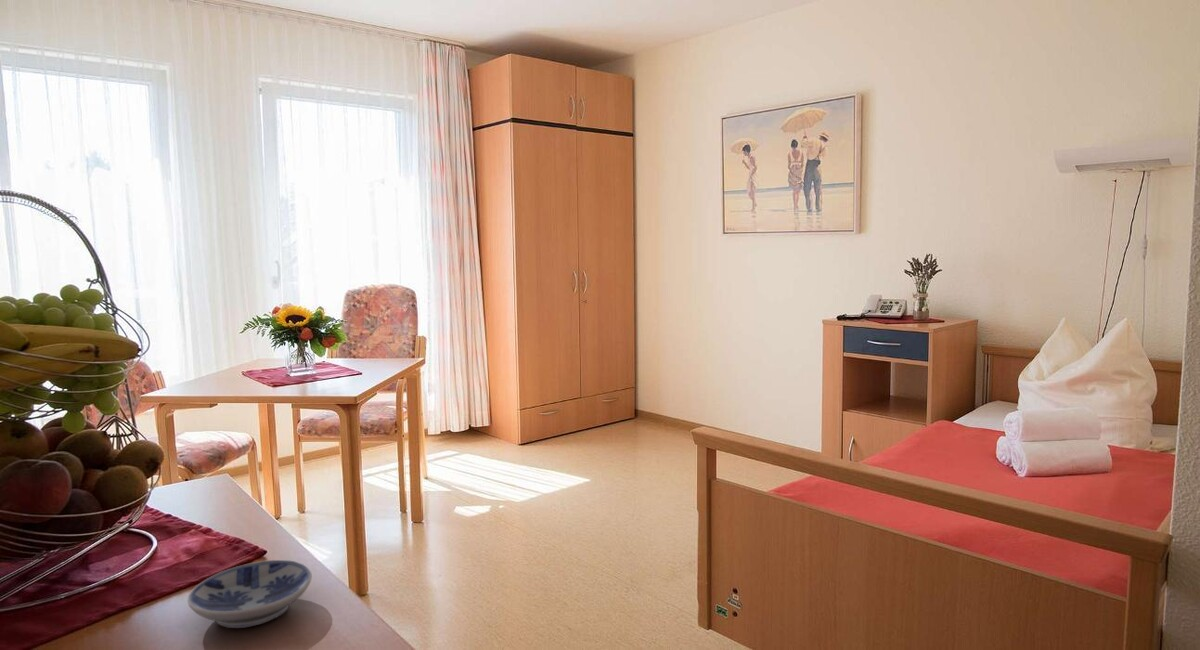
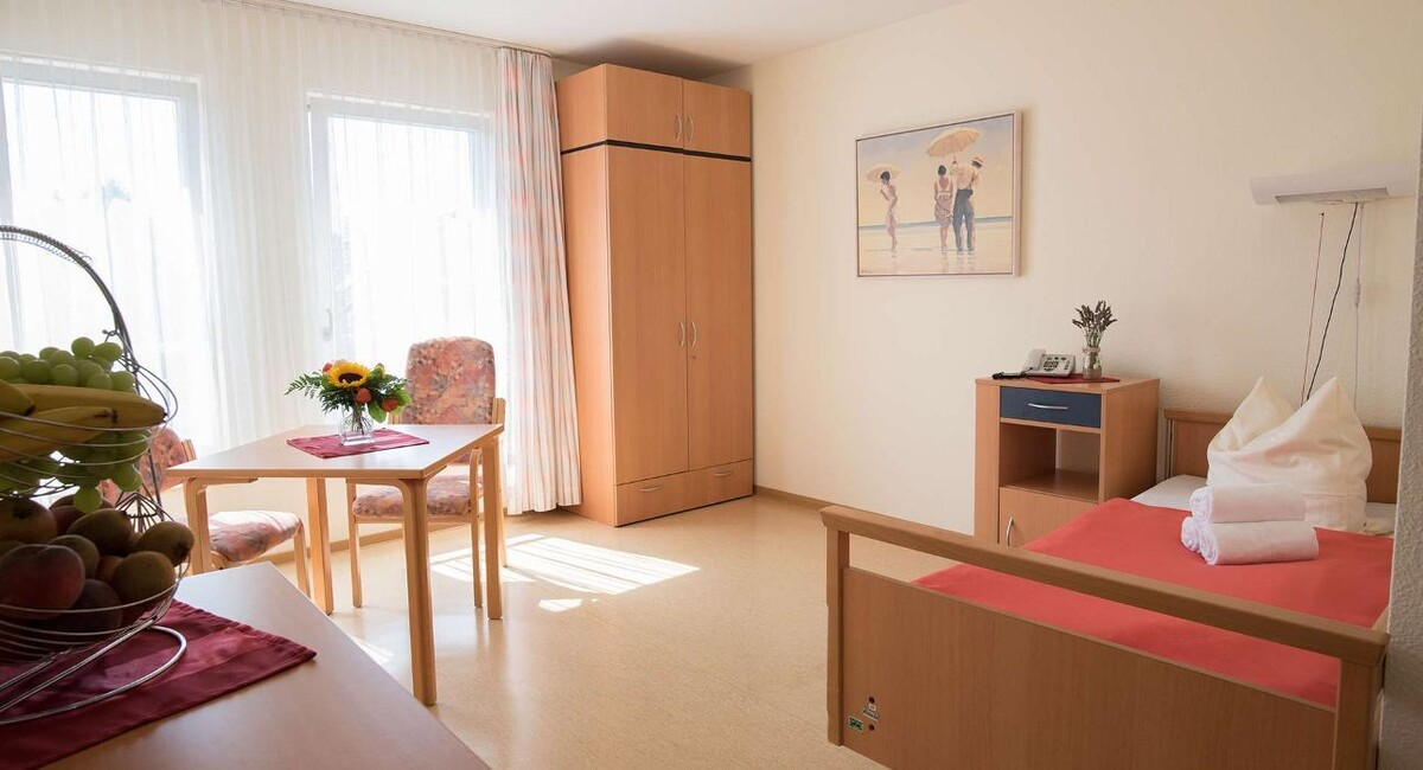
- bowl [187,559,313,629]
